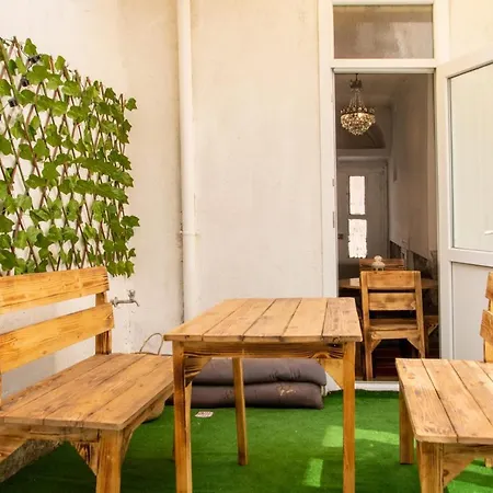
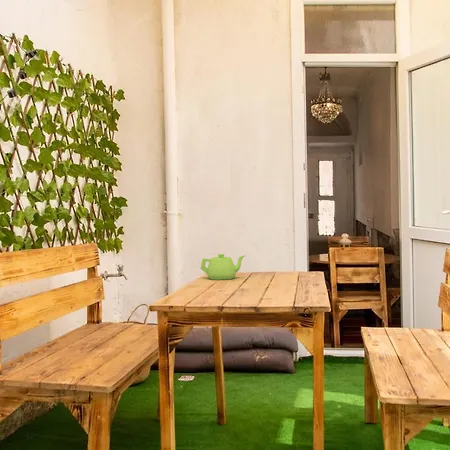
+ teapot [200,253,247,281]
